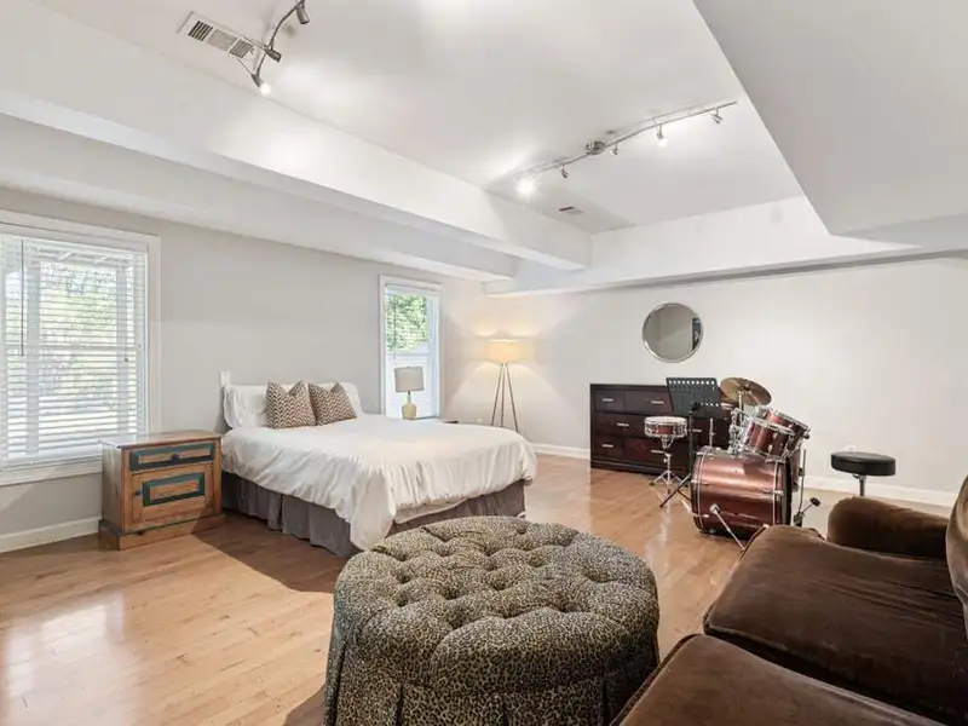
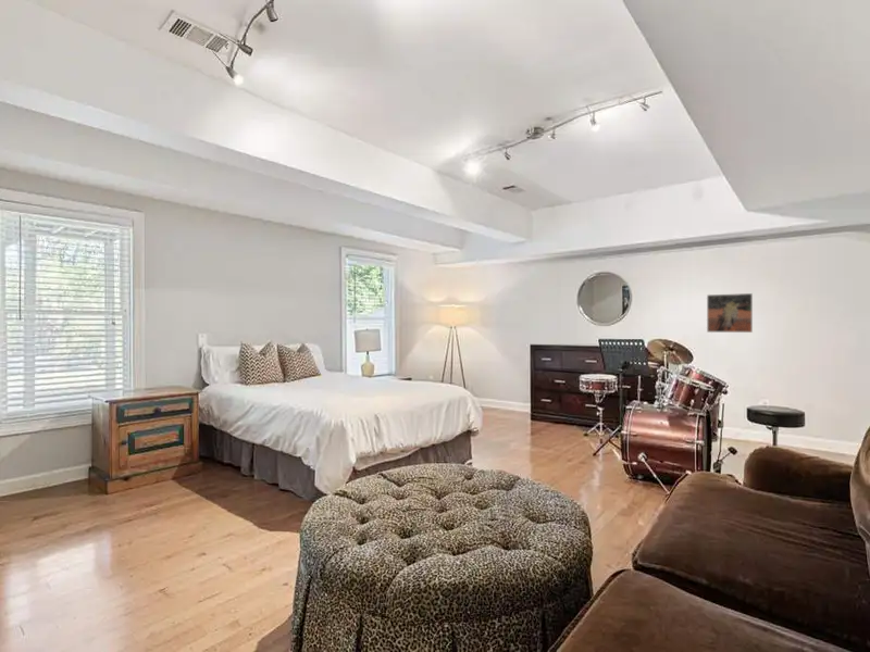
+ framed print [706,292,754,334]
